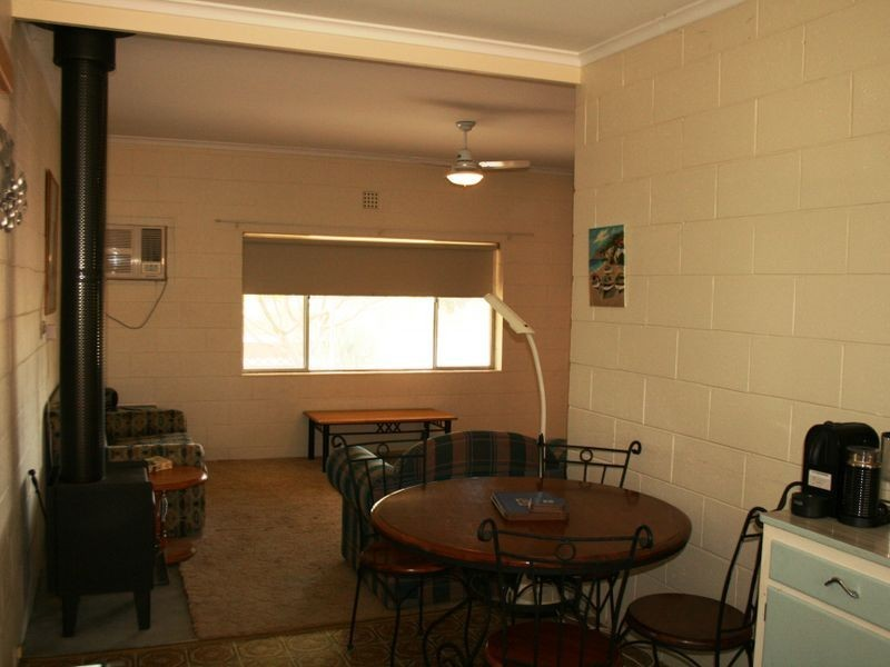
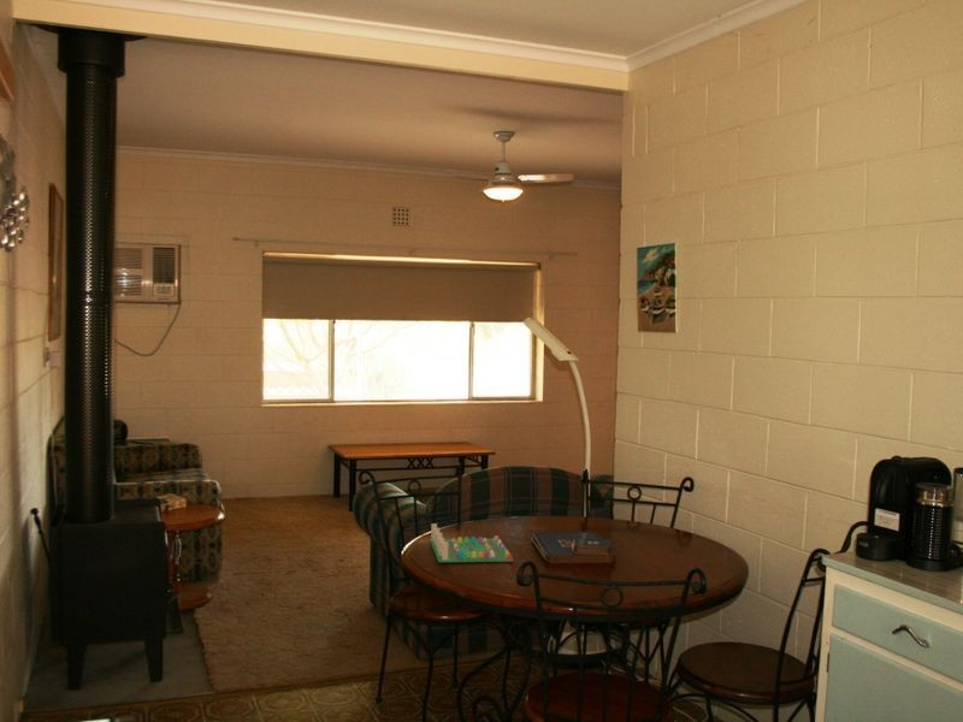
+ board game [429,522,515,563]
